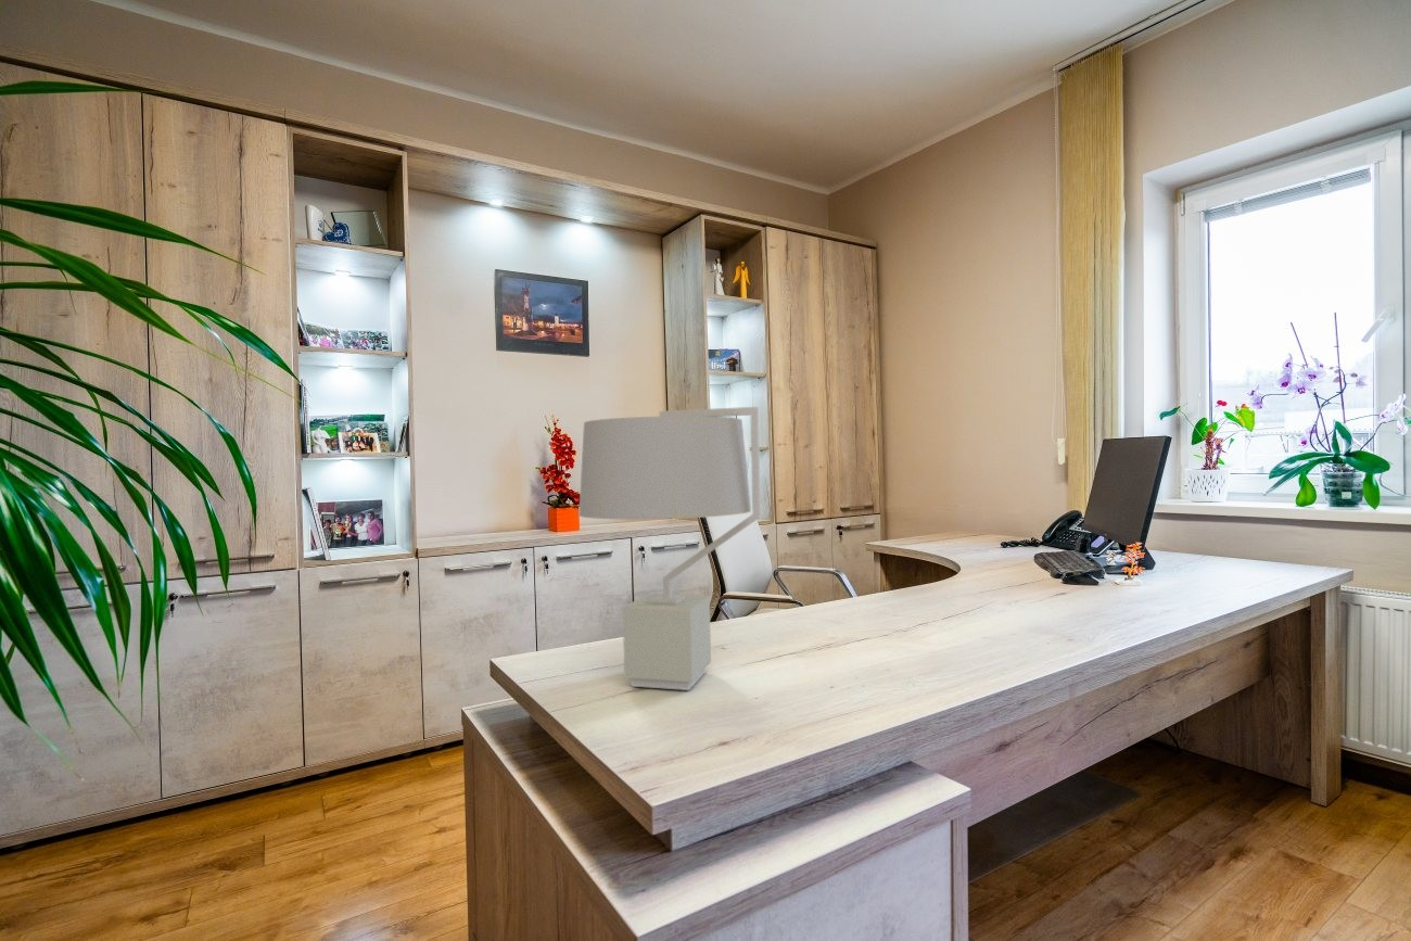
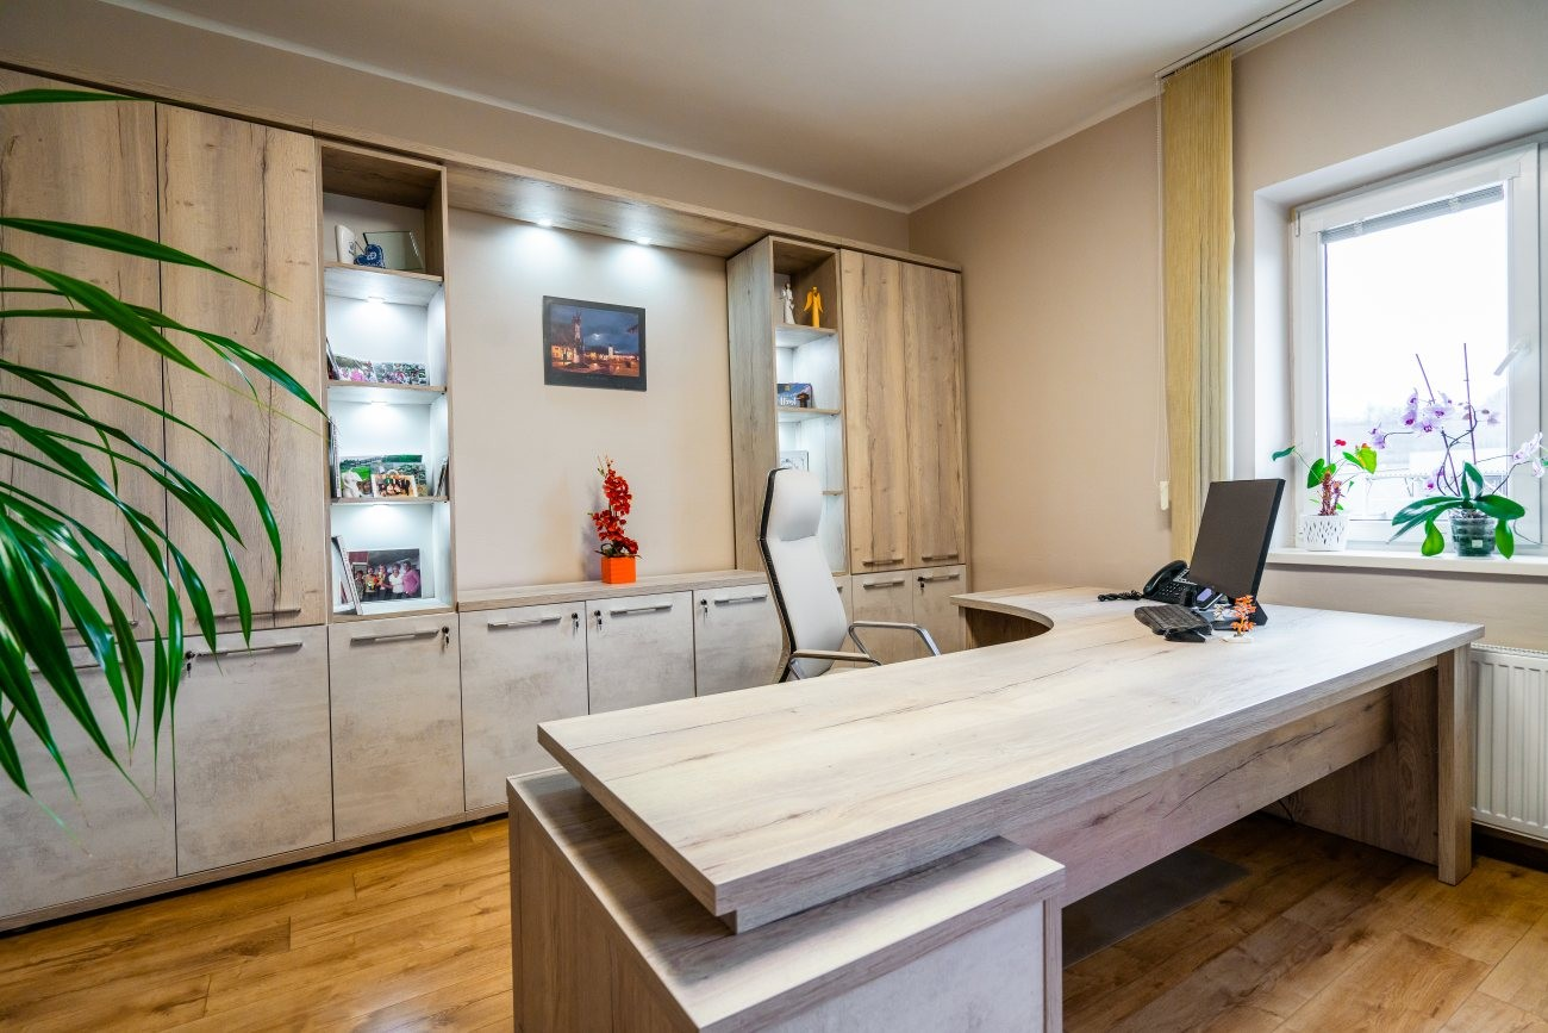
- table lamp [577,406,762,691]
